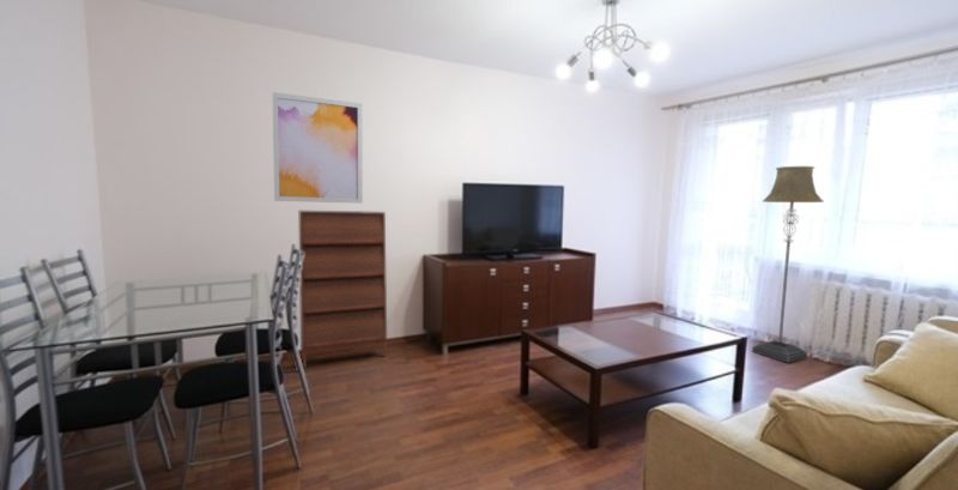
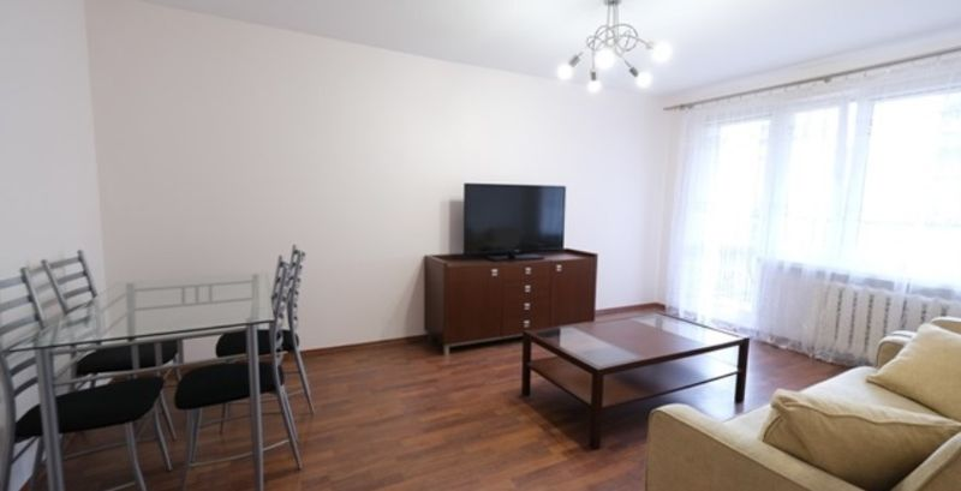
- floor lamp [751,165,825,364]
- shoe cabinet [298,210,388,369]
- wall art [272,91,364,205]
